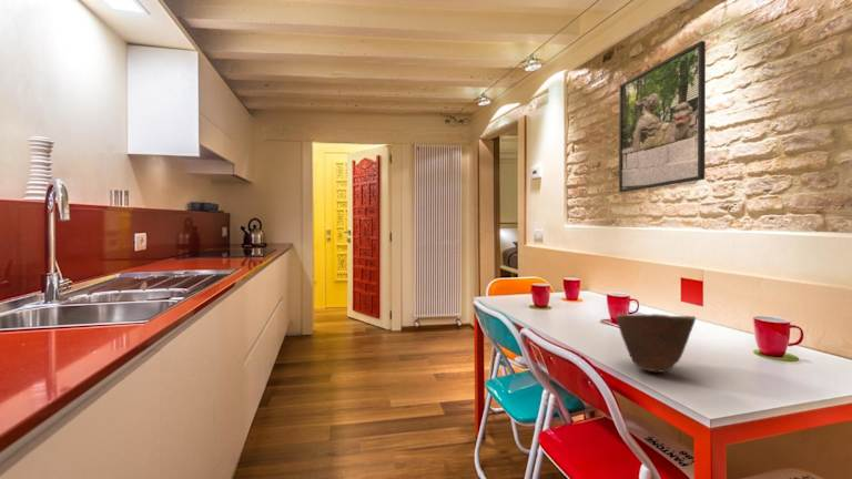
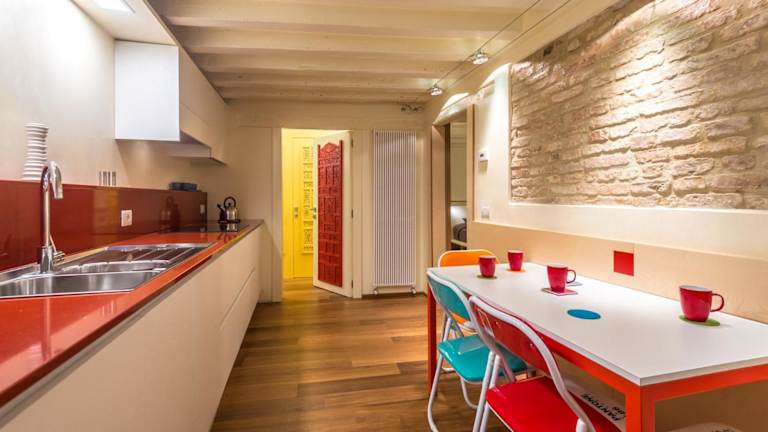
- bowl [615,313,697,374]
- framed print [618,40,707,193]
